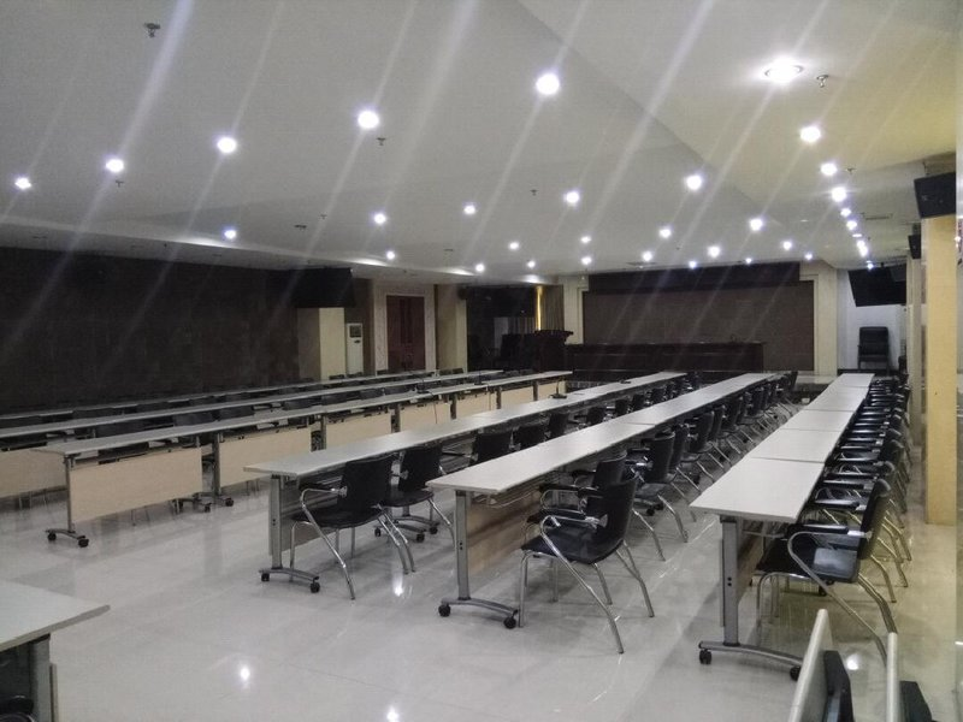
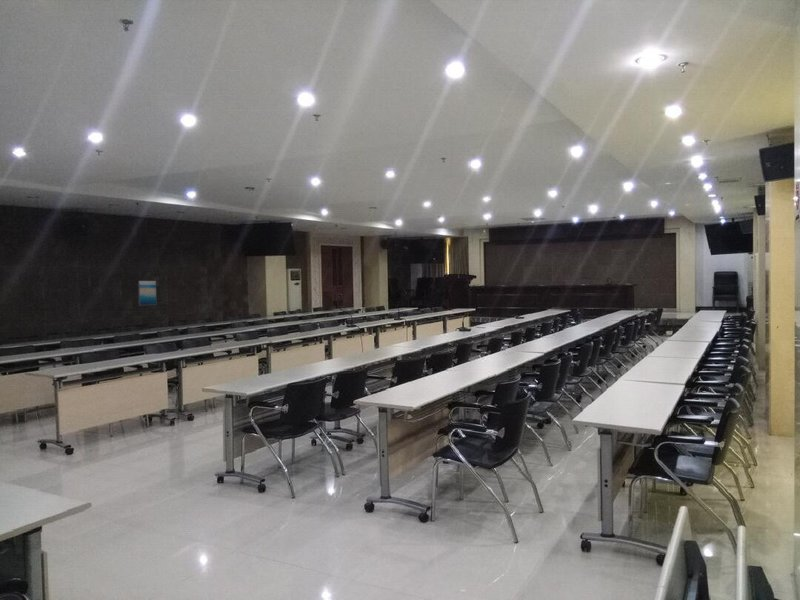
+ wall art [137,280,158,306]
